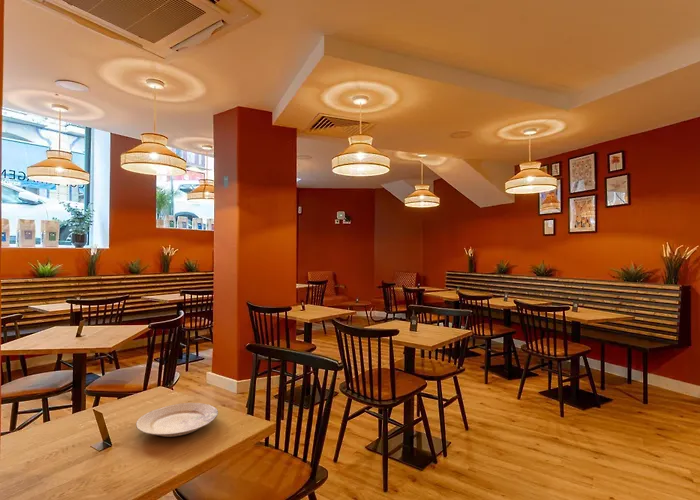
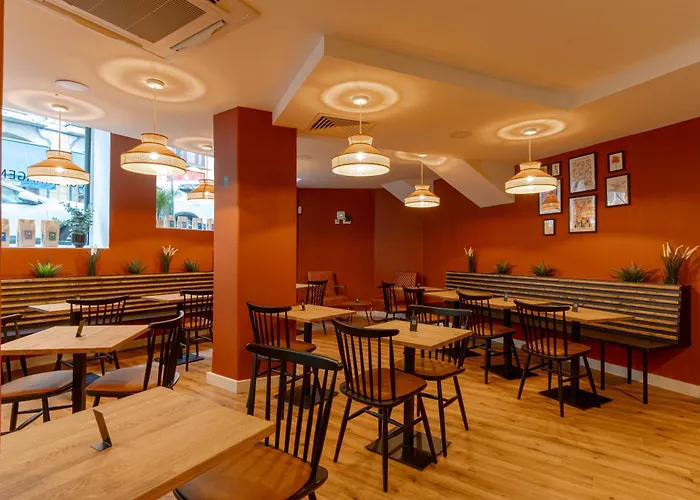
- plate [135,402,219,437]
